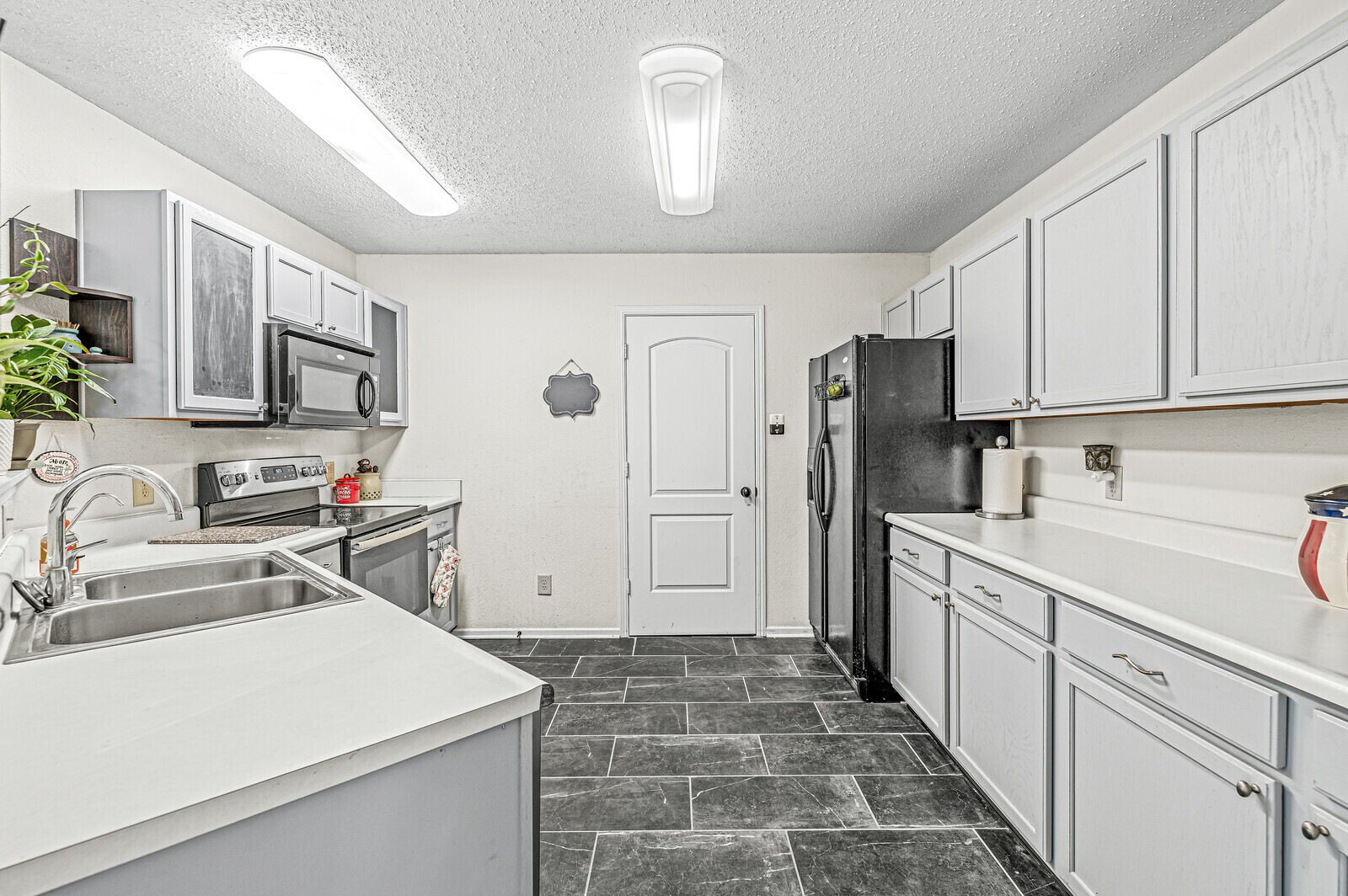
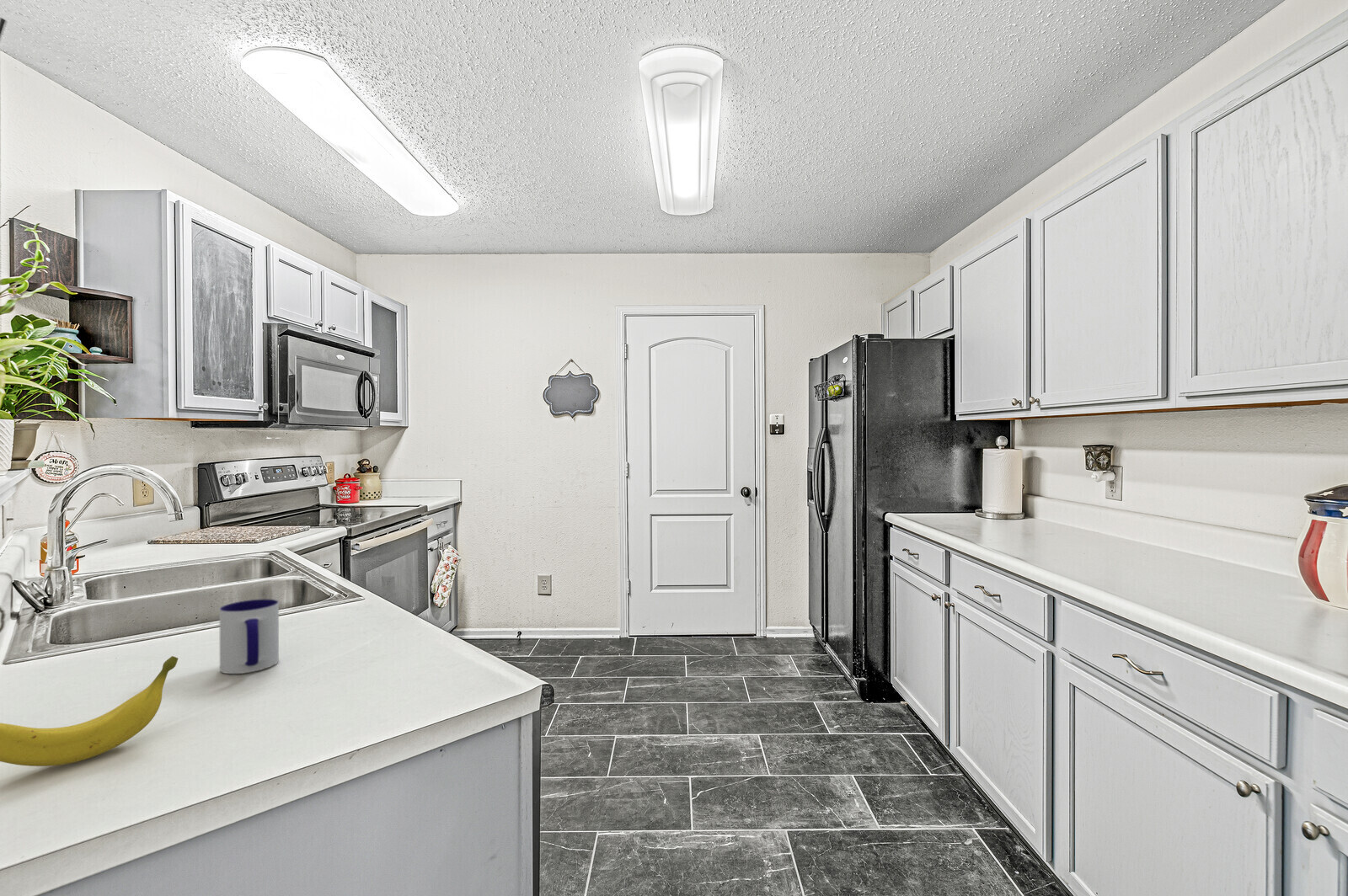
+ banana [0,655,179,767]
+ mug [219,599,280,675]
